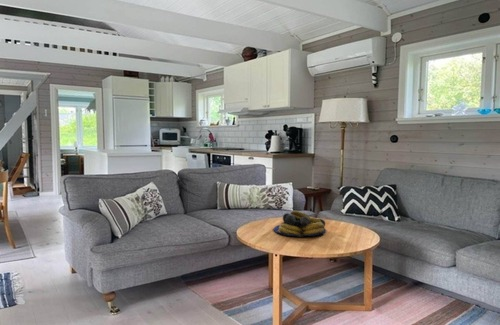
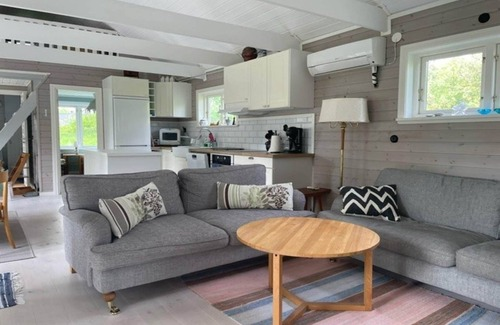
- fruit bowl [272,210,327,237]
